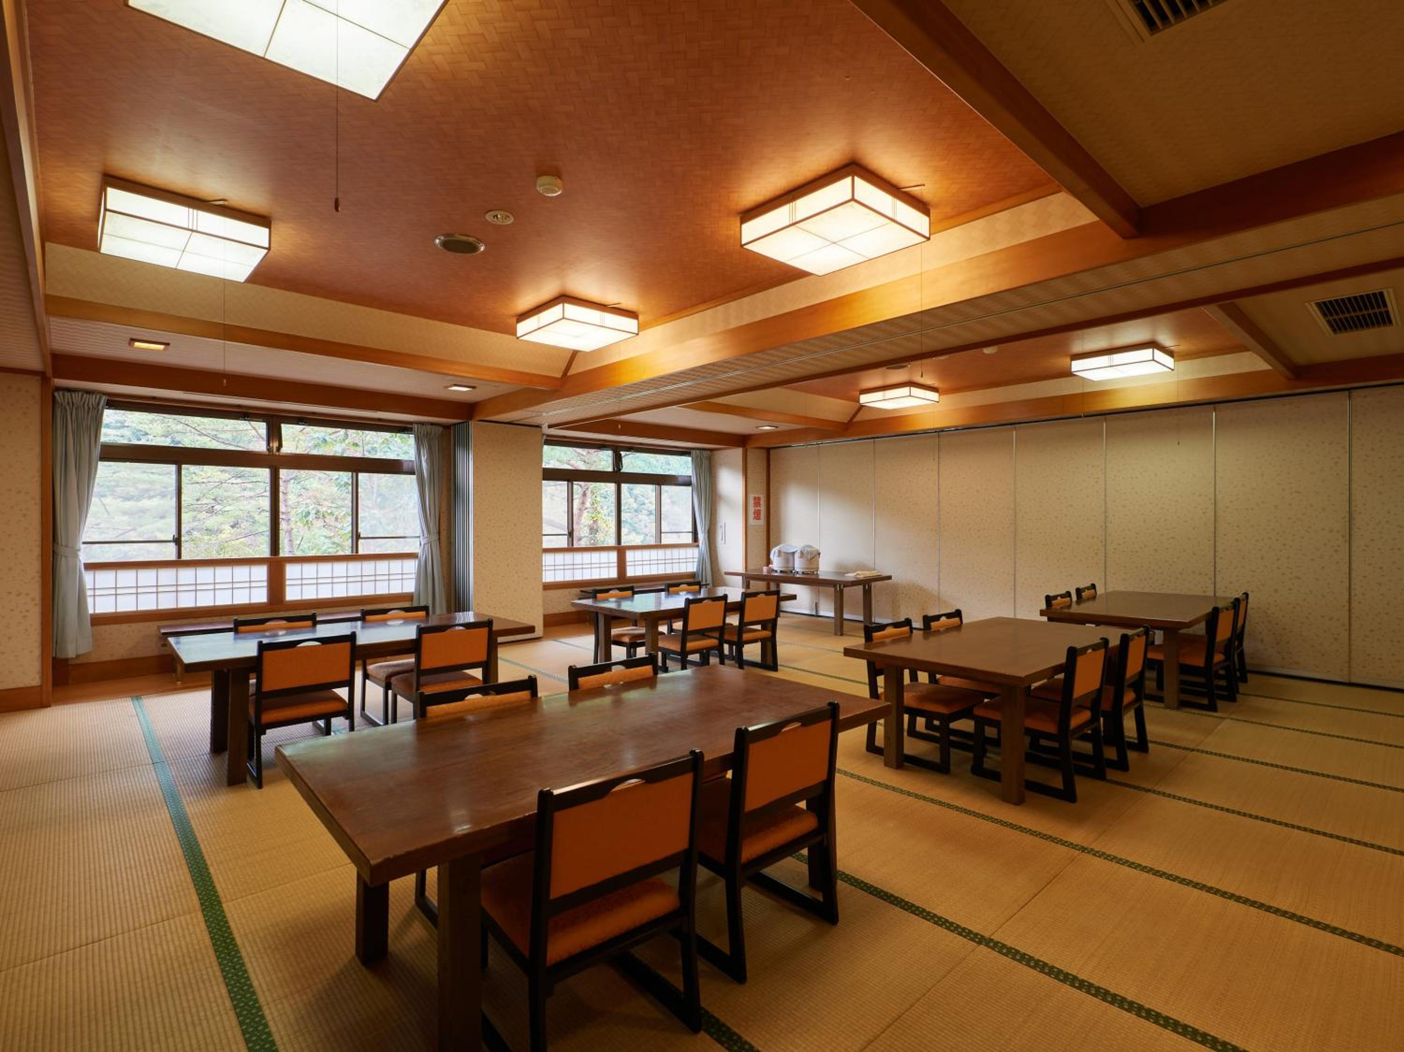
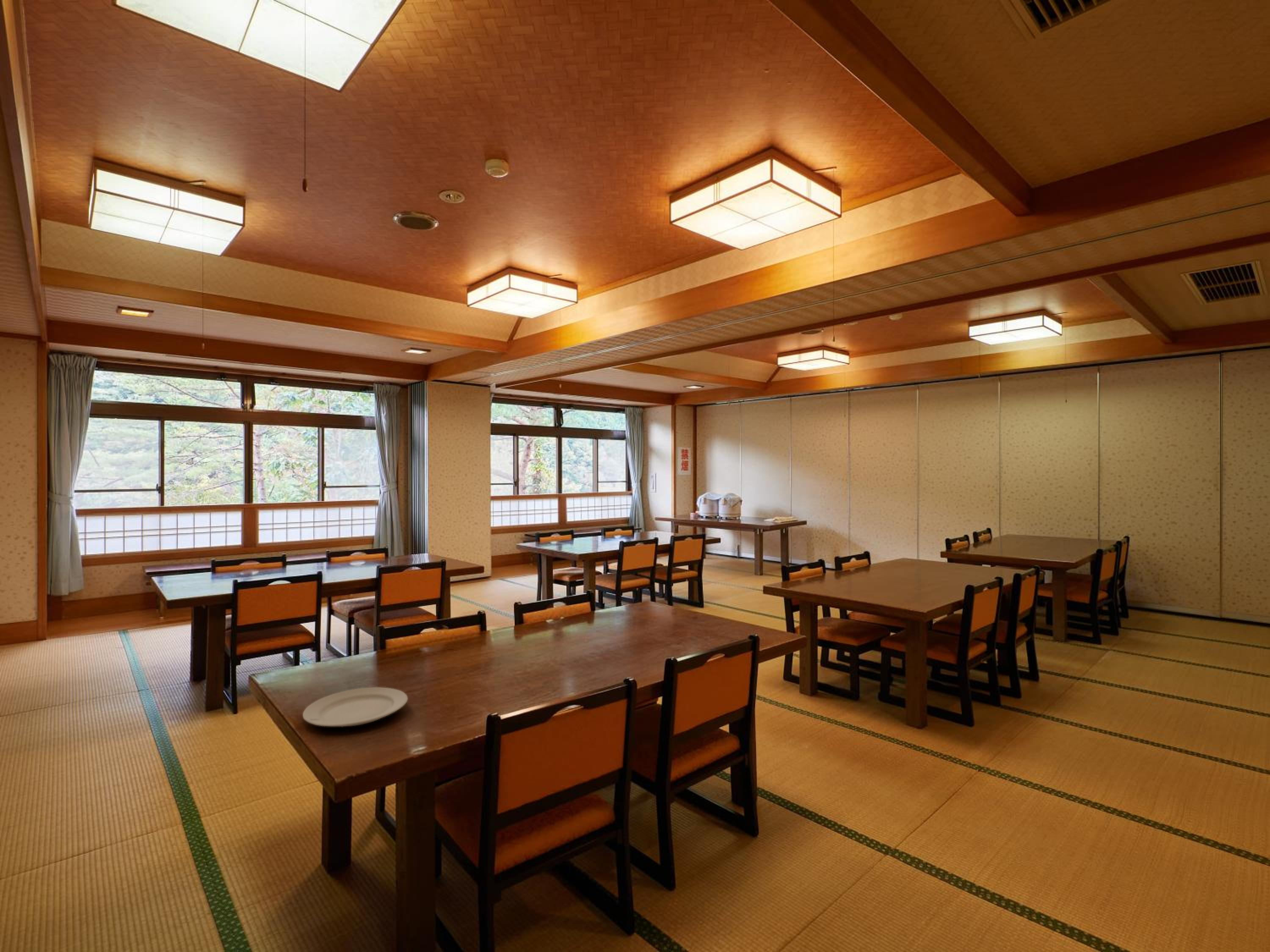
+ chinaware [302,687,408,727]
